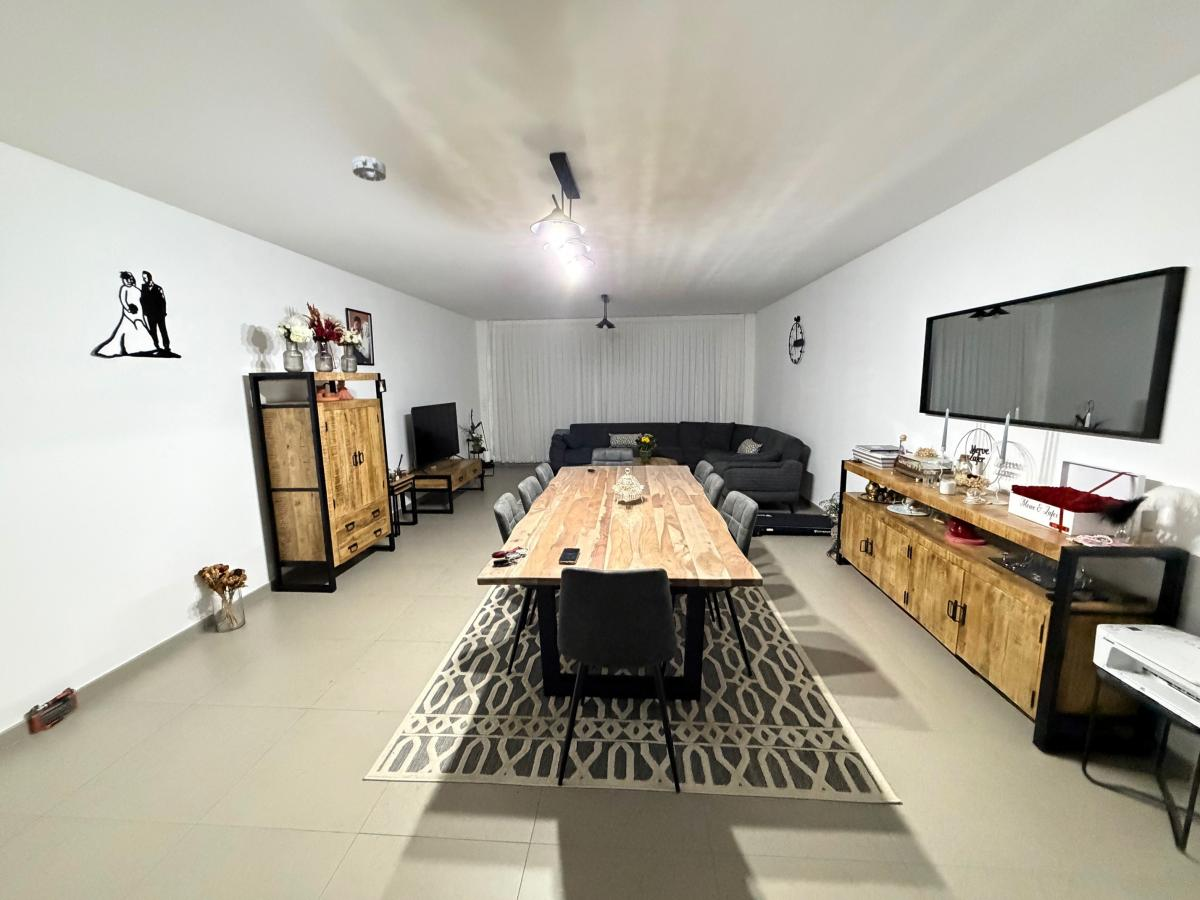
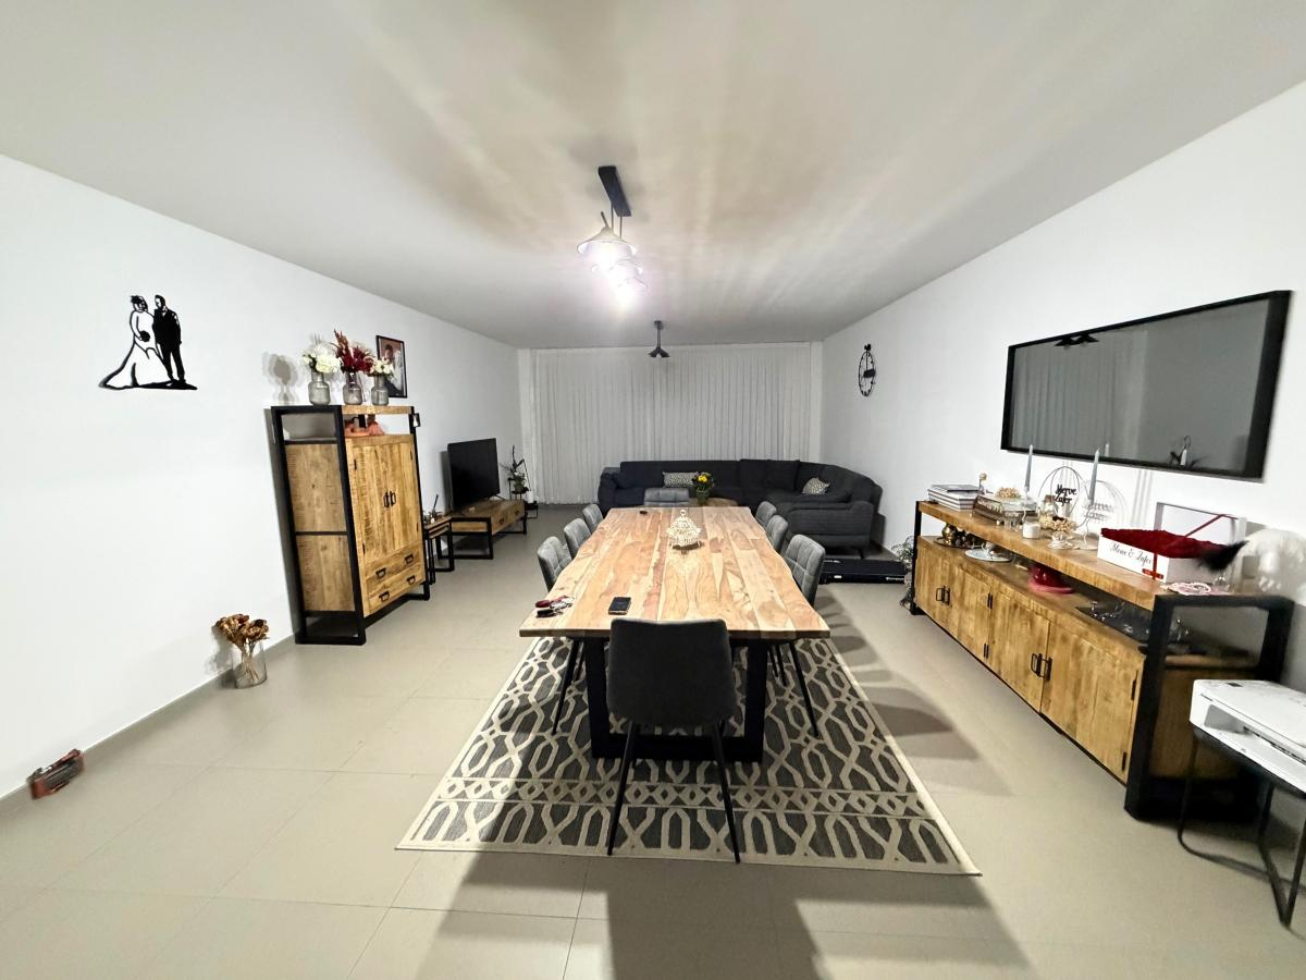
- smoke detector [351,155,387,182]
